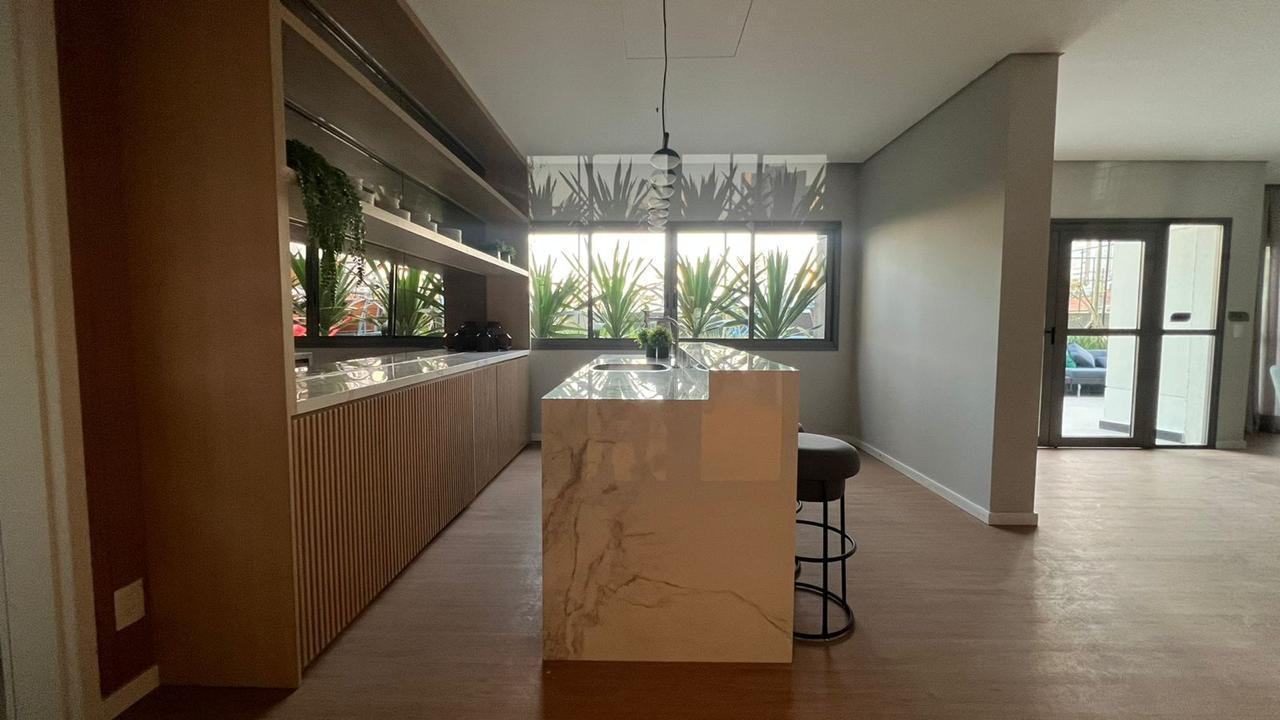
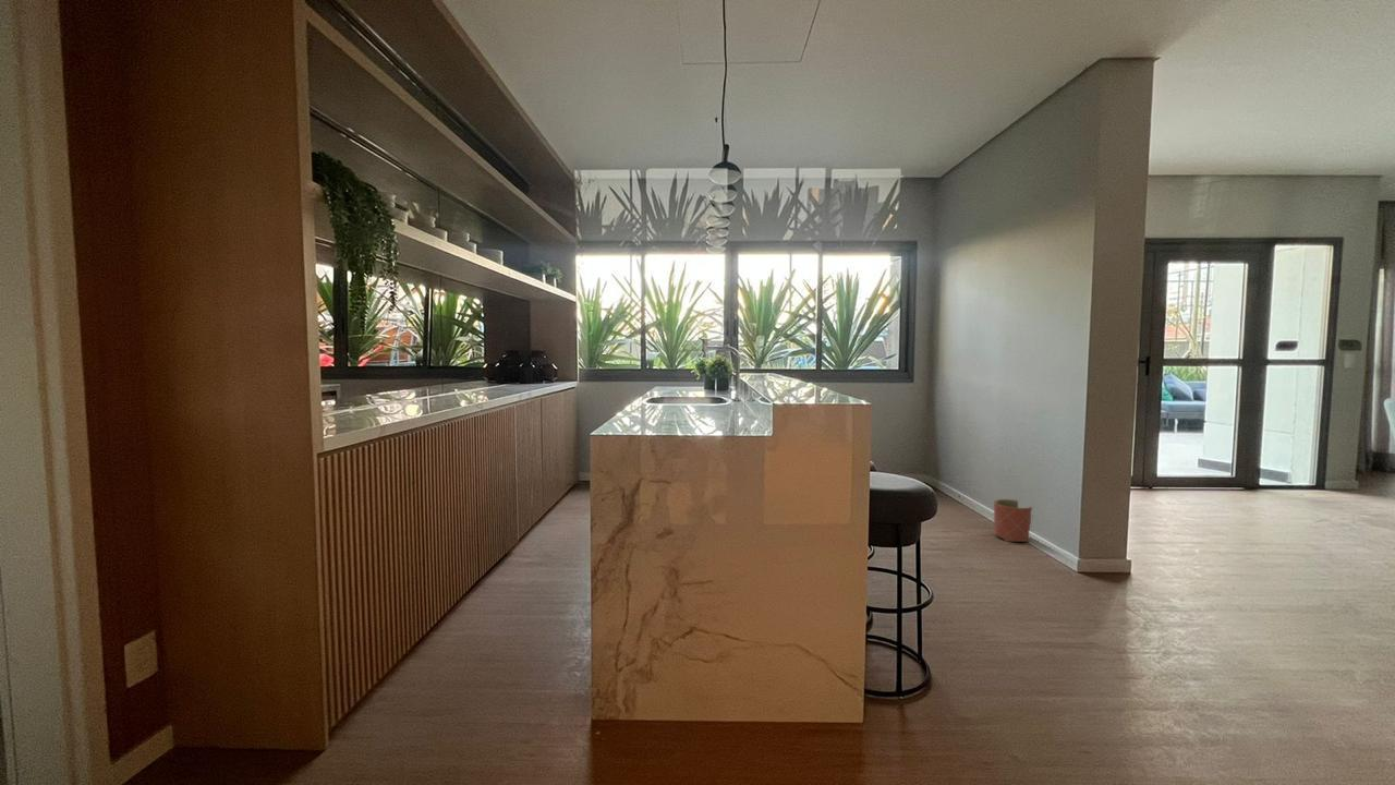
+ planter [993,498,1033,543]
